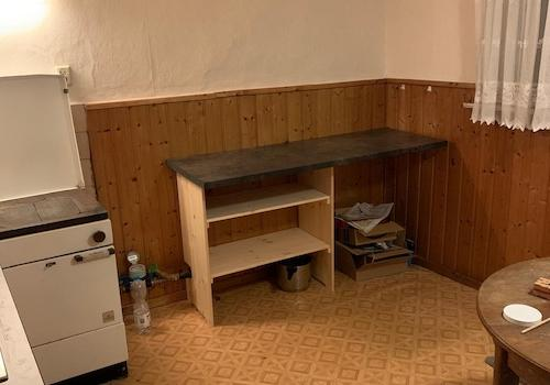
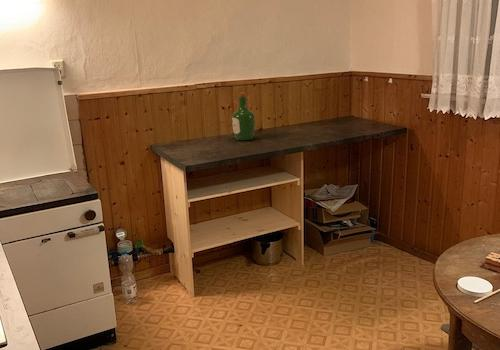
+ wine bottle [231,91,256,141]
